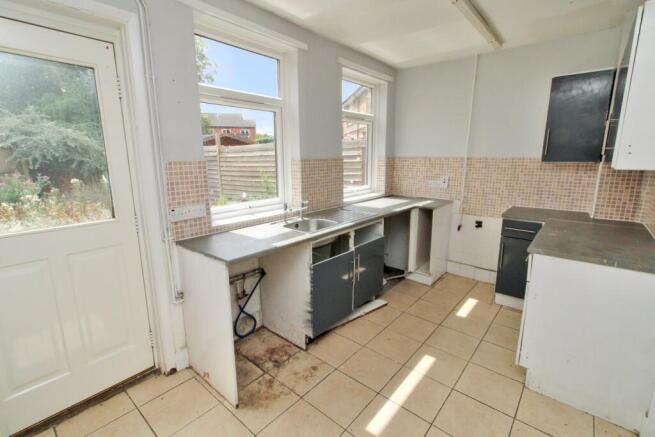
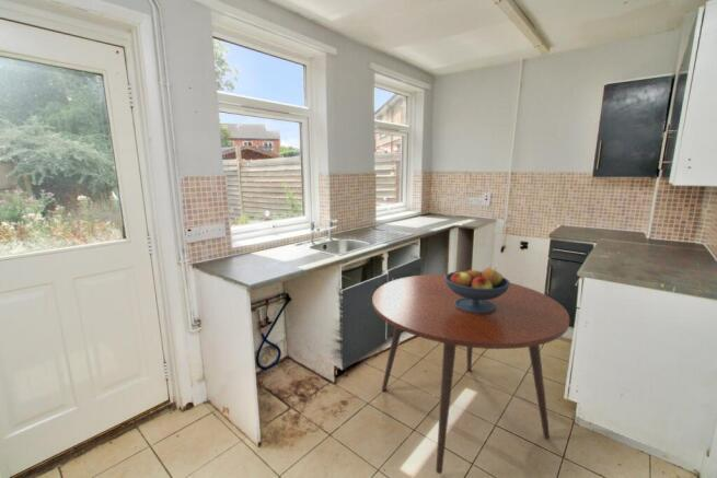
+ fruit bowl [444,267,510,314]
+ dining table [371,273,570,475]
